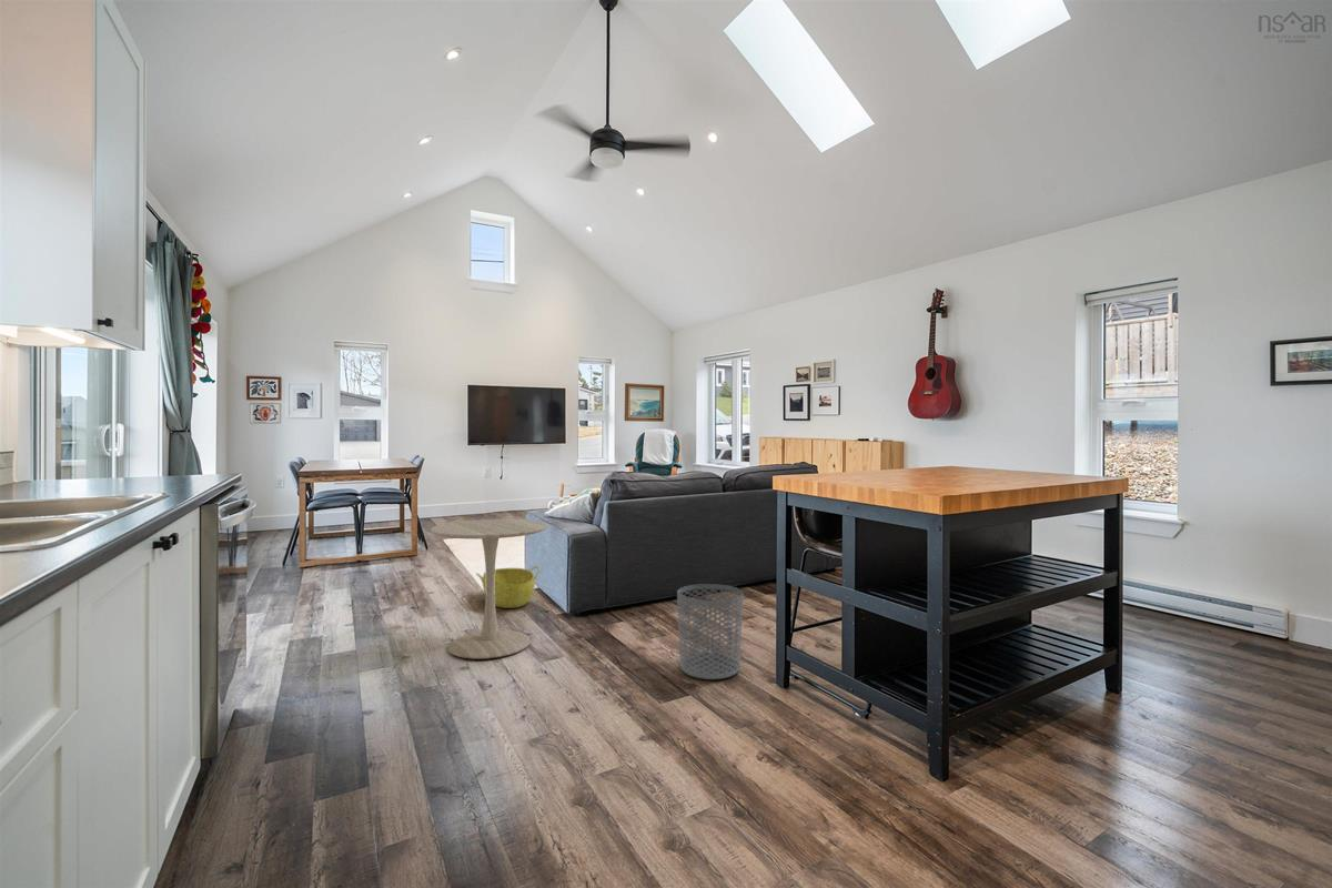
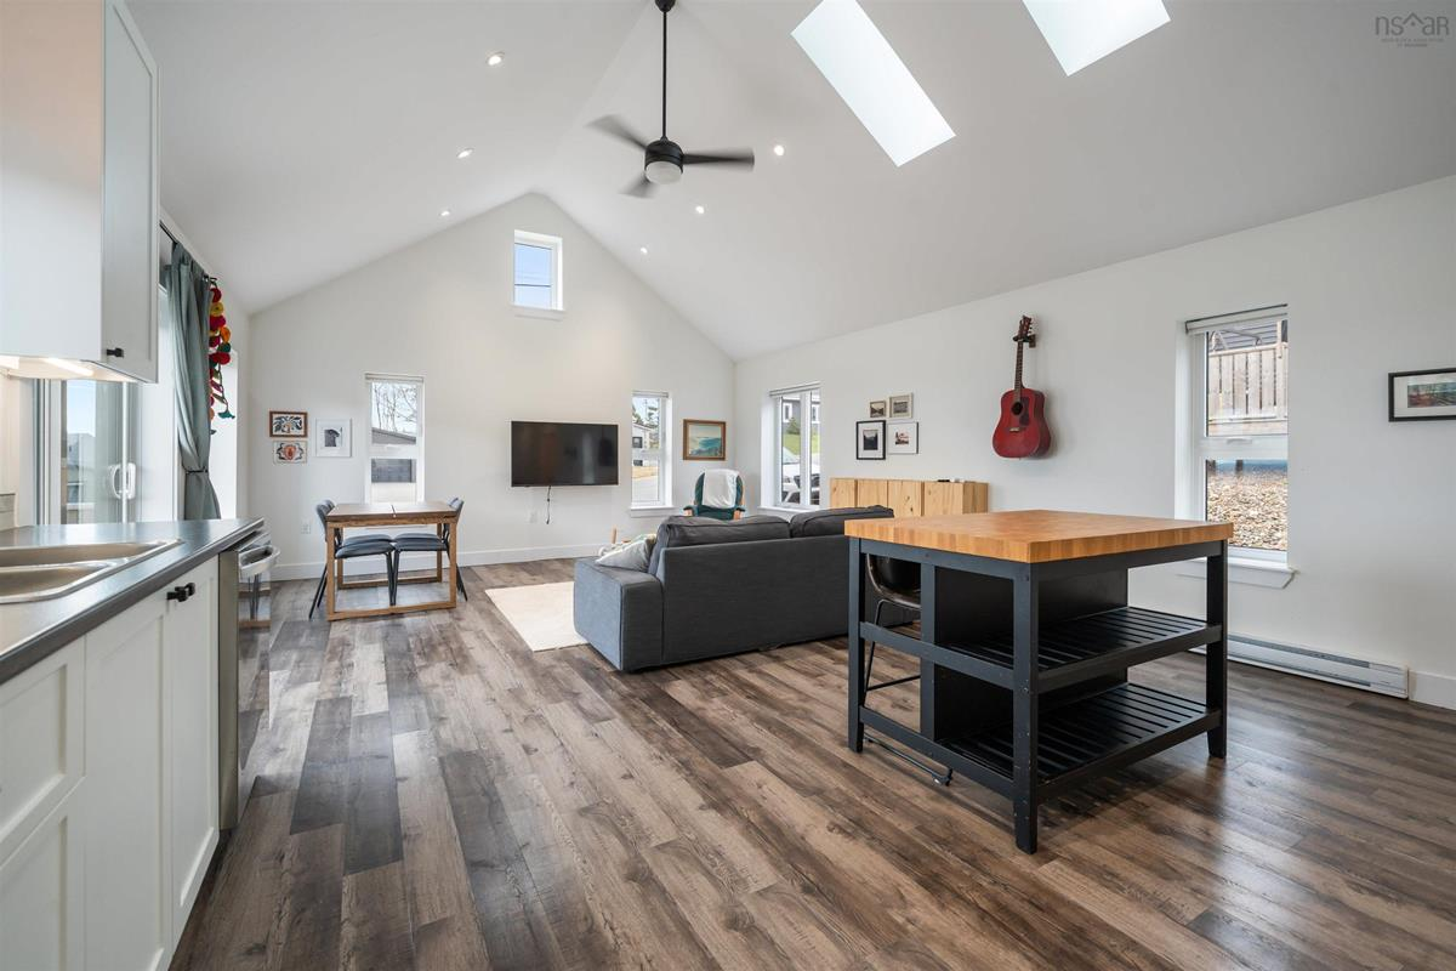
- basket [475,565,541,609]
- side table [430,518,548,660]
- waste bin [676,583,745,680]
